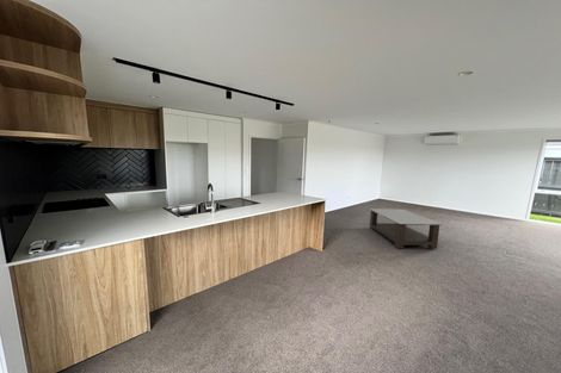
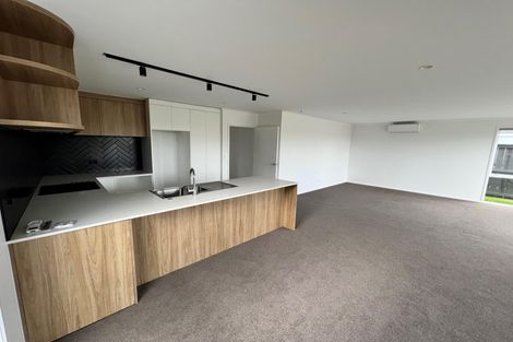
- coffee table [369,207,443,250]
